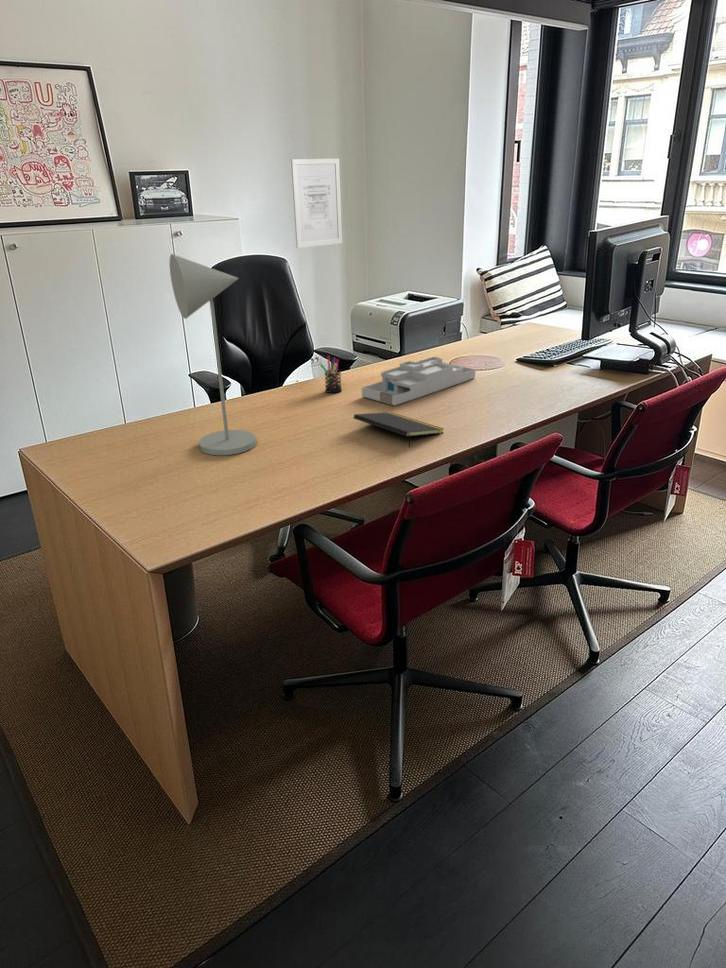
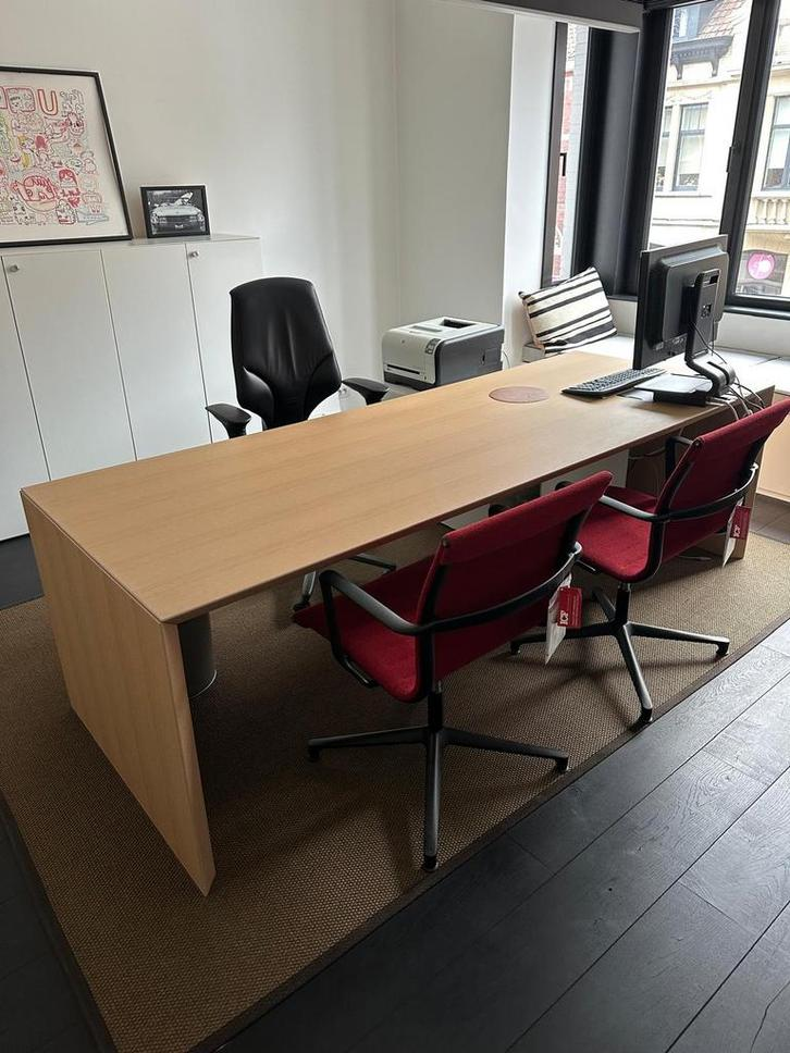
- notepad [353,411,445,448]
- pen holder [319,355,343,394]
- desk organizer [361,356,477,407]
- wall art [290,158,343,249]
- desk lamp [168,253,257,456]
